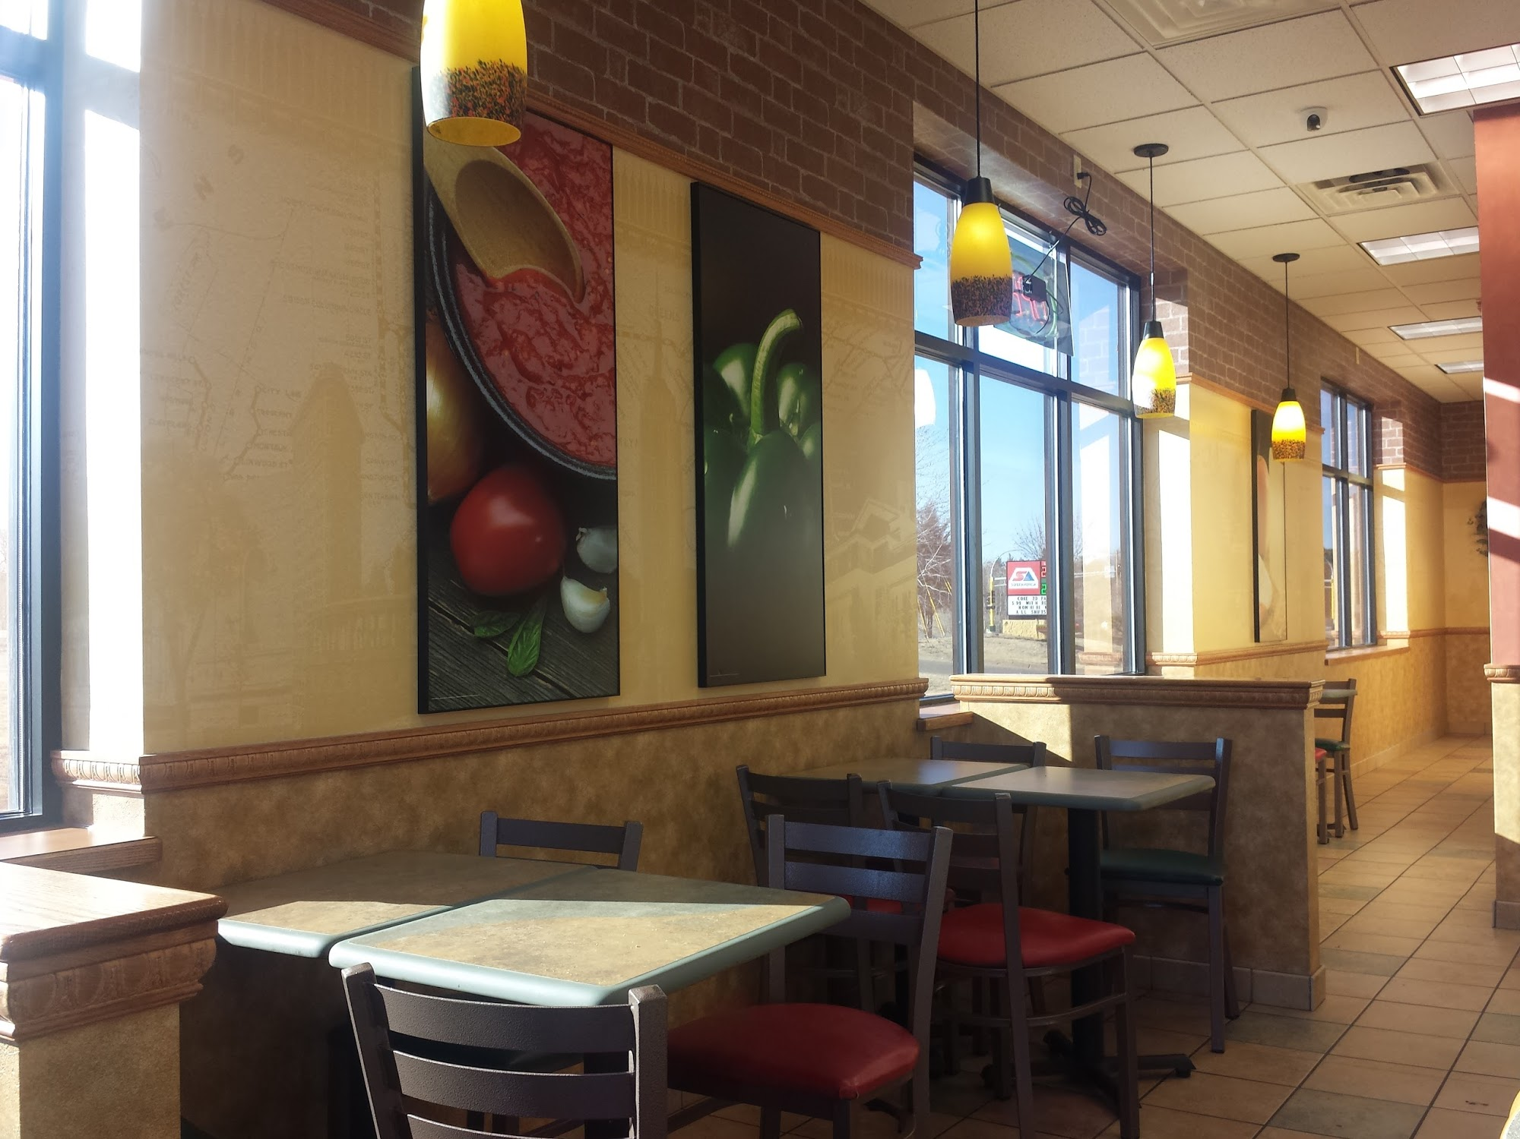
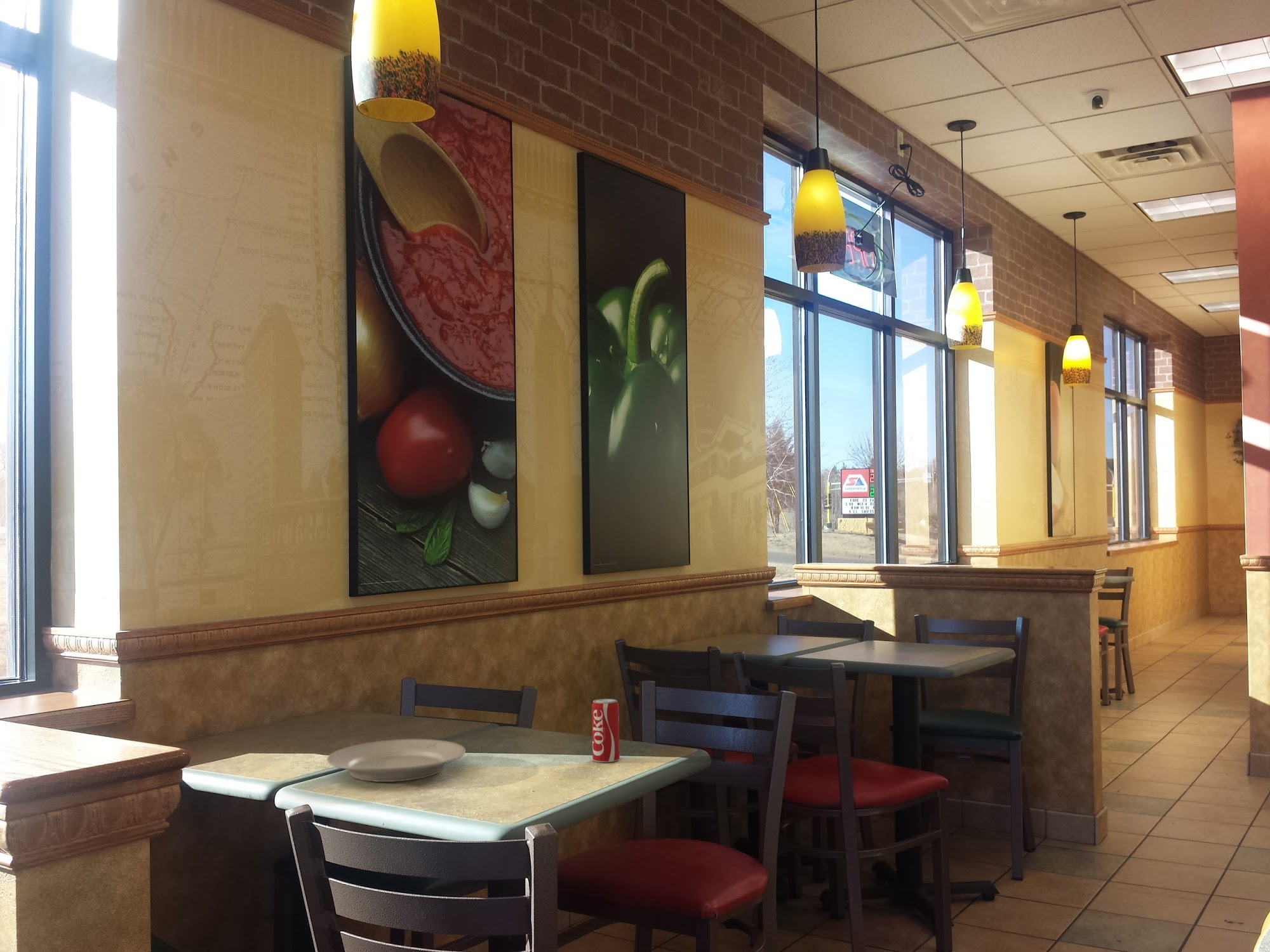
+ plate [326,739,466,783]
+ beverage can [591,698,620,763]
